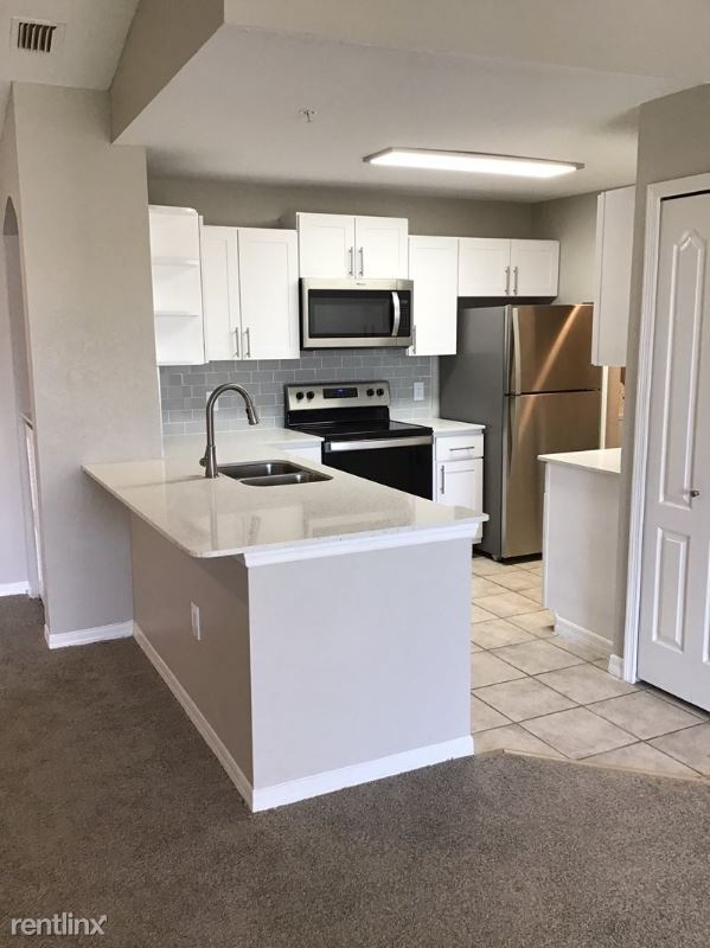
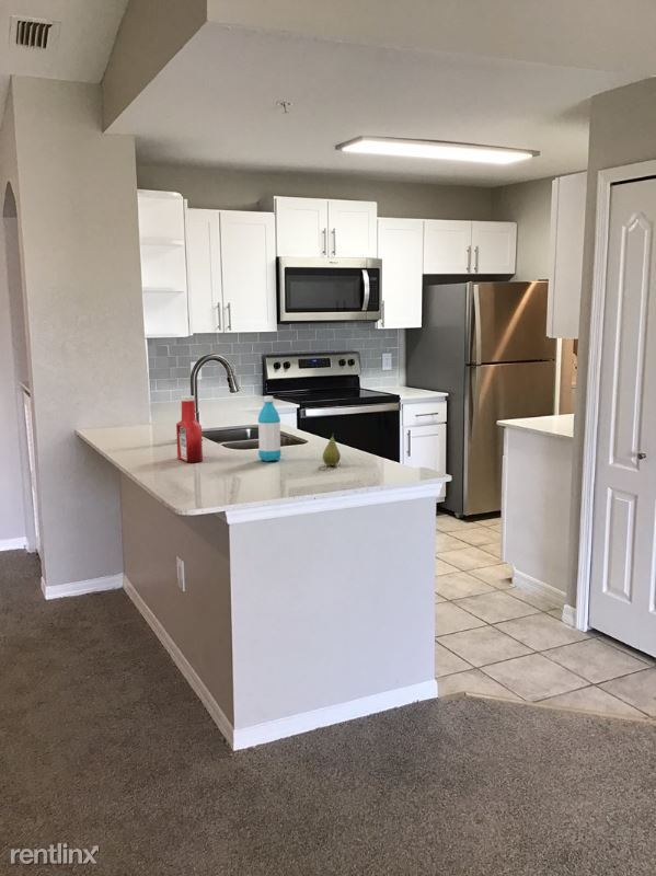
+ water bottle [257,395,283,462]
+ fruit [322,433,342,466]
+ soap bottle [175,394,204,463]
